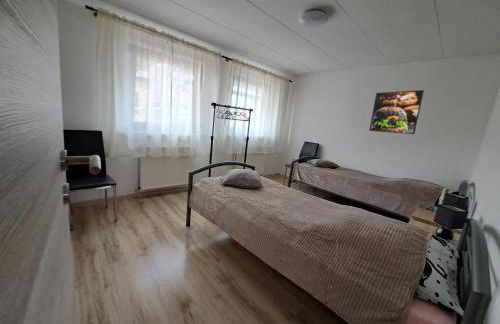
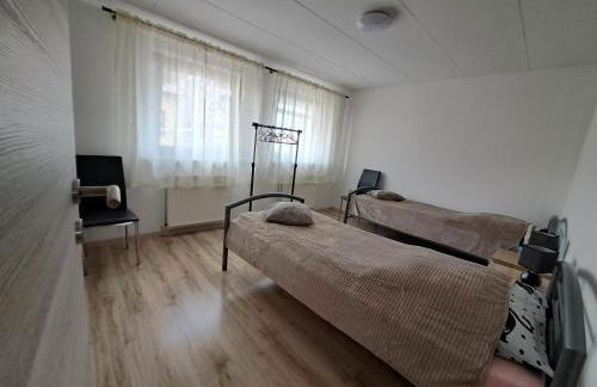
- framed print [368,89,425,135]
